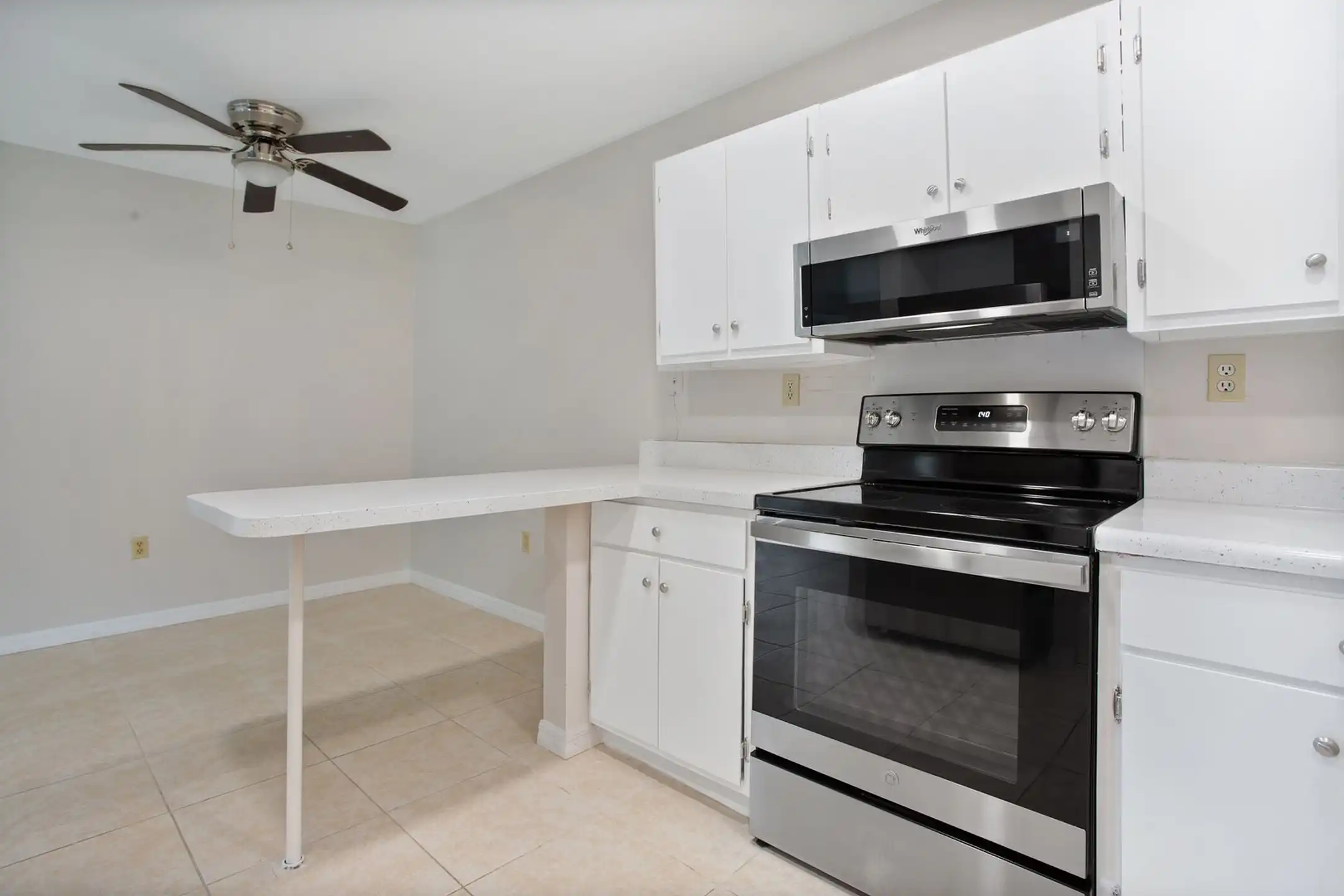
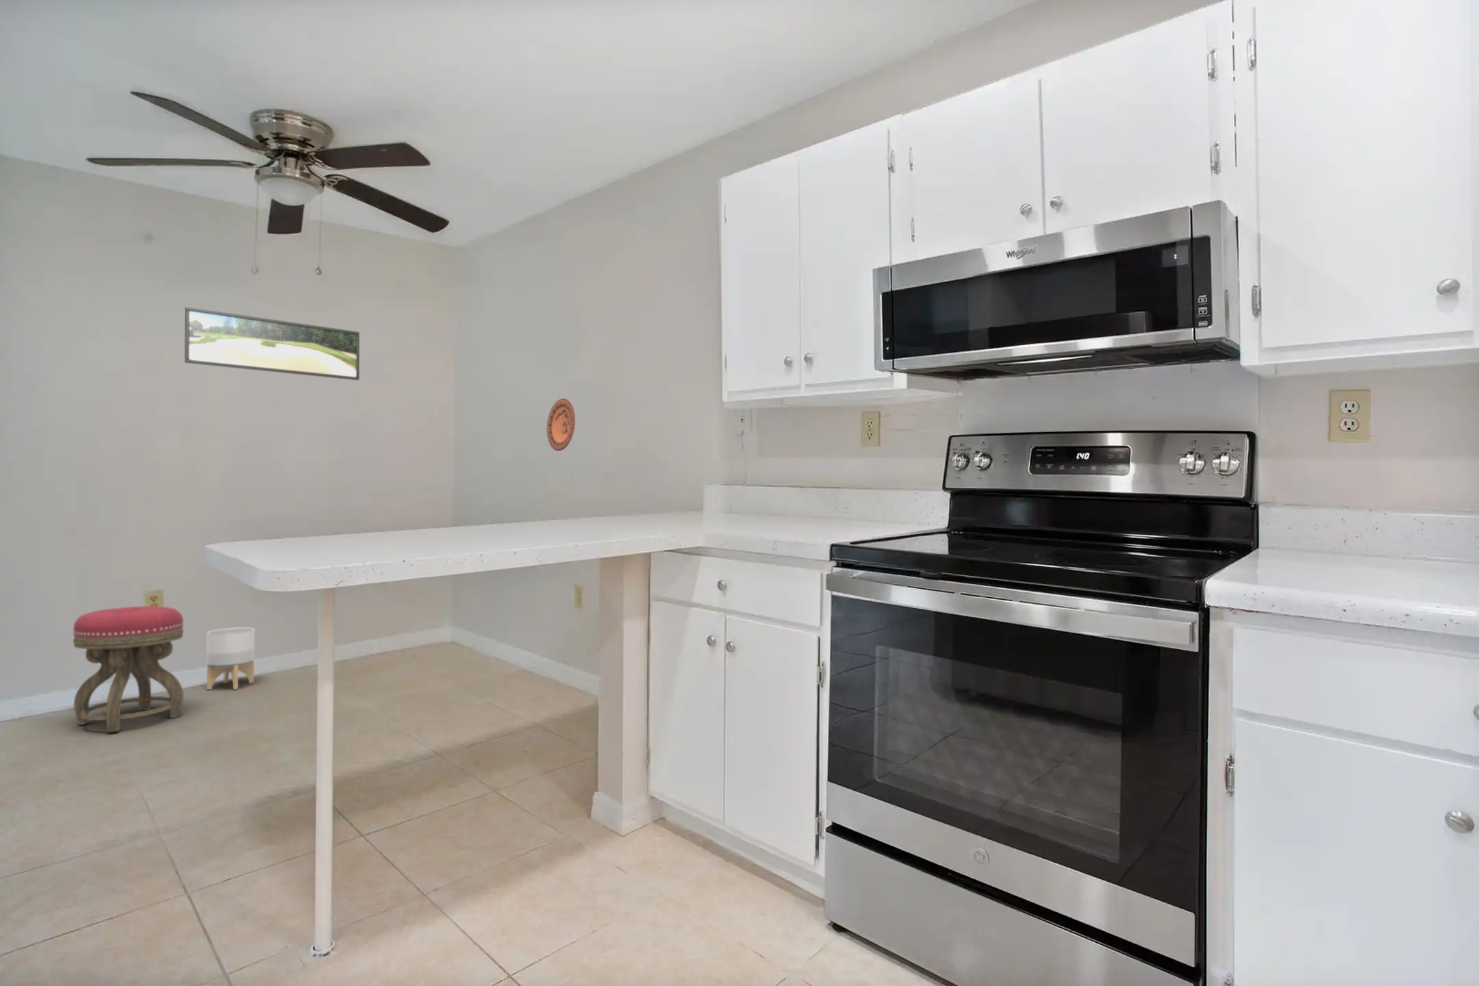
+ planter [206,626,255,690]
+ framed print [184,307,360,381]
+ decorative plate [547,398,576,452]
+ stool [73,605,184,733]
